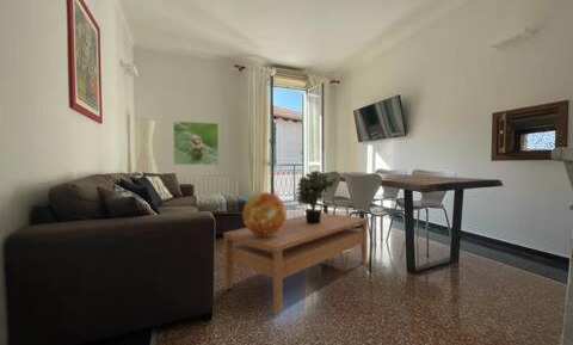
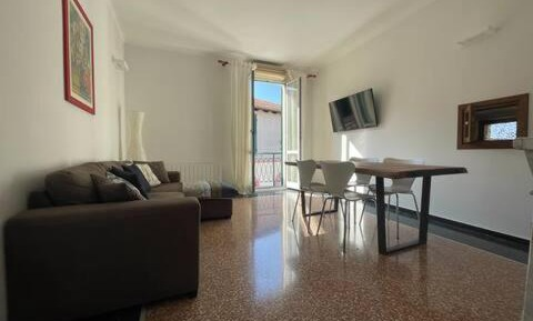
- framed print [172,119,220,166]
- decorative sphere [241,191,288,236]
- coffee table [222,211,369,316]
- potted plant [295,170,338,224]
